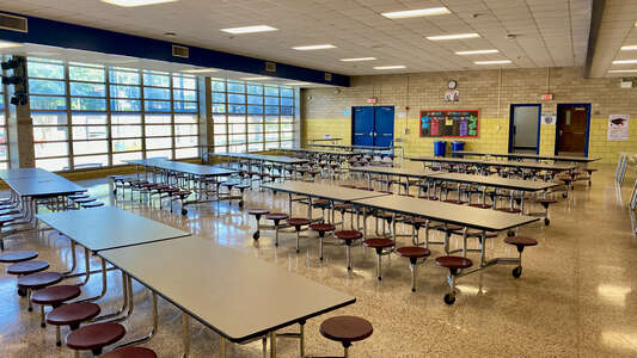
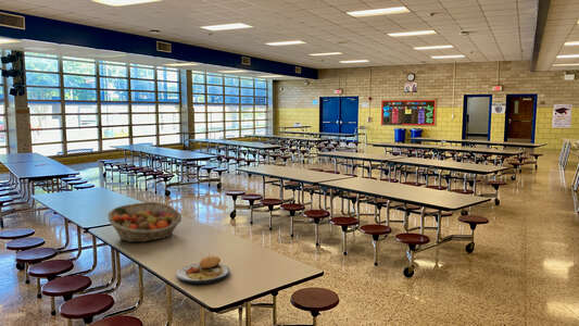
+ fruit basket [106,201,182,243]
+ plate [176,253,230,286]
